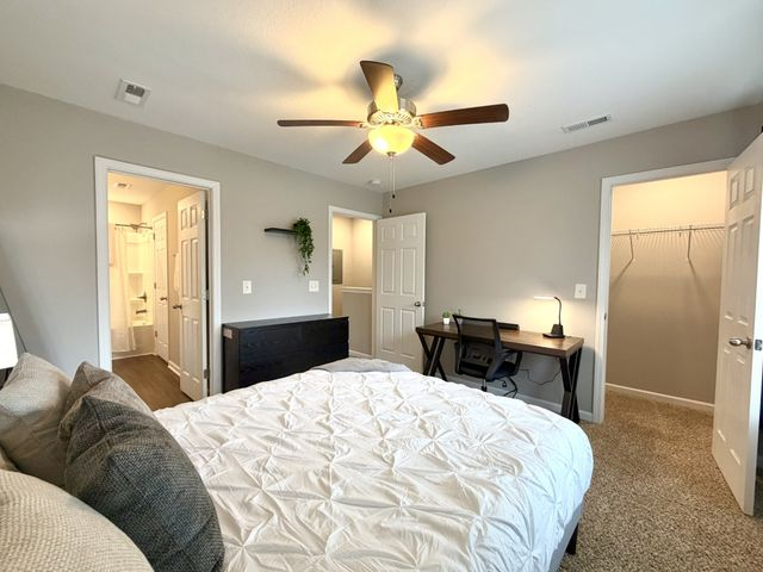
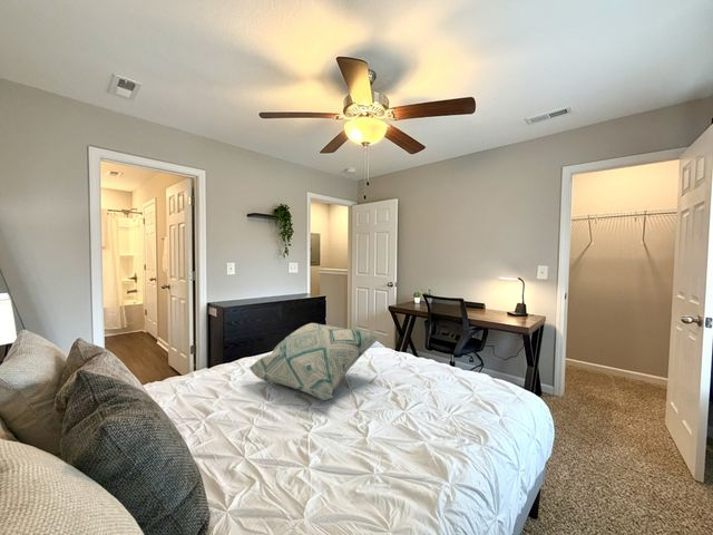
+ decorative pillow [248,322,381,401]
